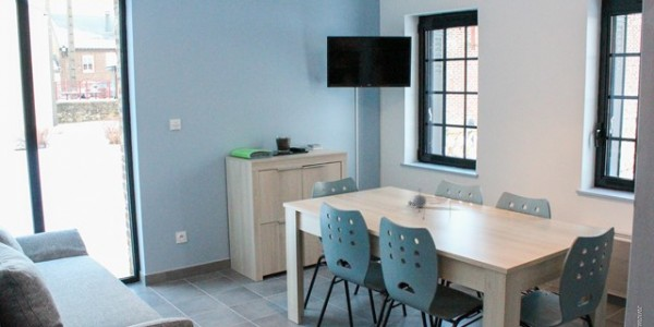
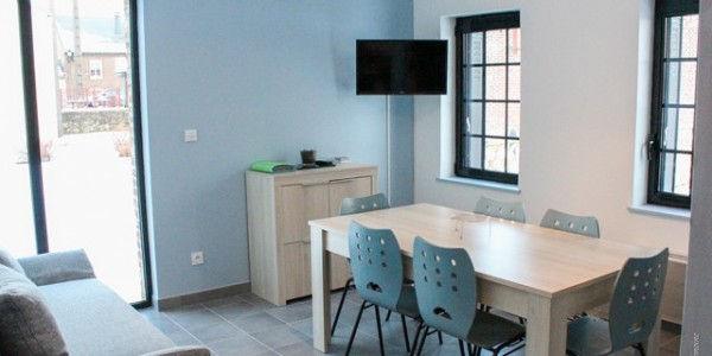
- fruit [407,187,427,208]
